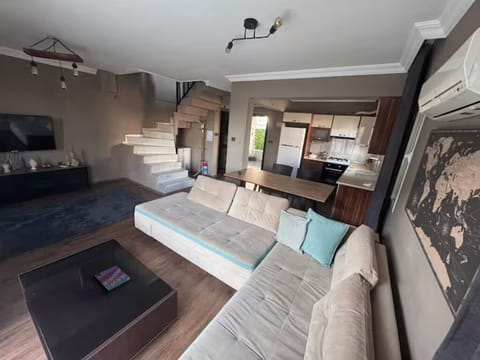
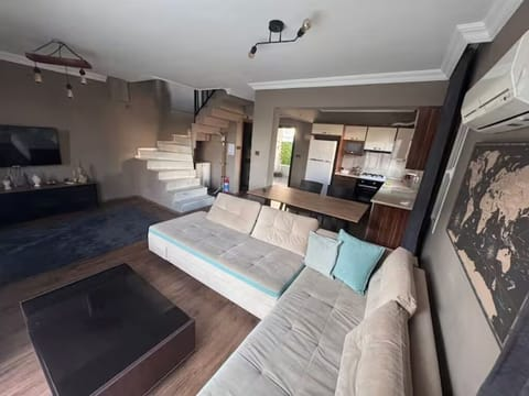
- video game case [94,264,133,293]
